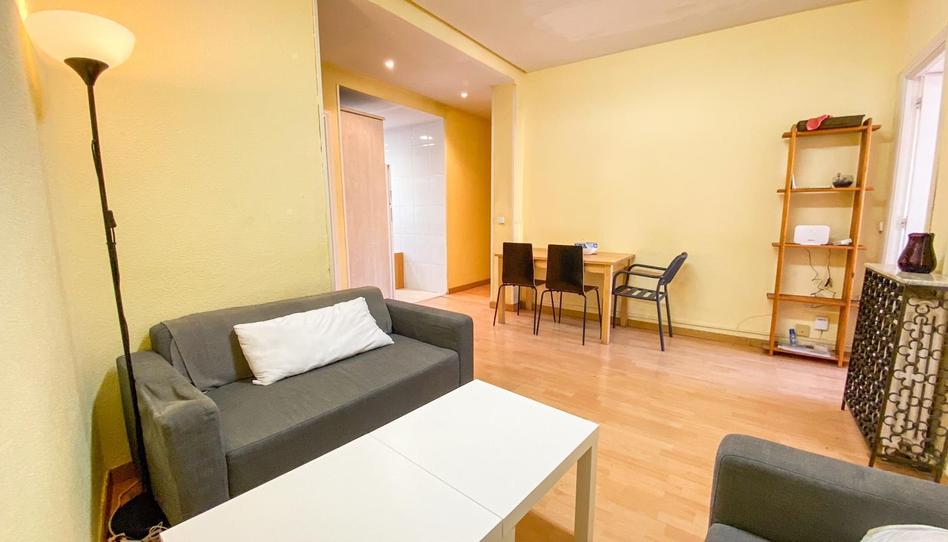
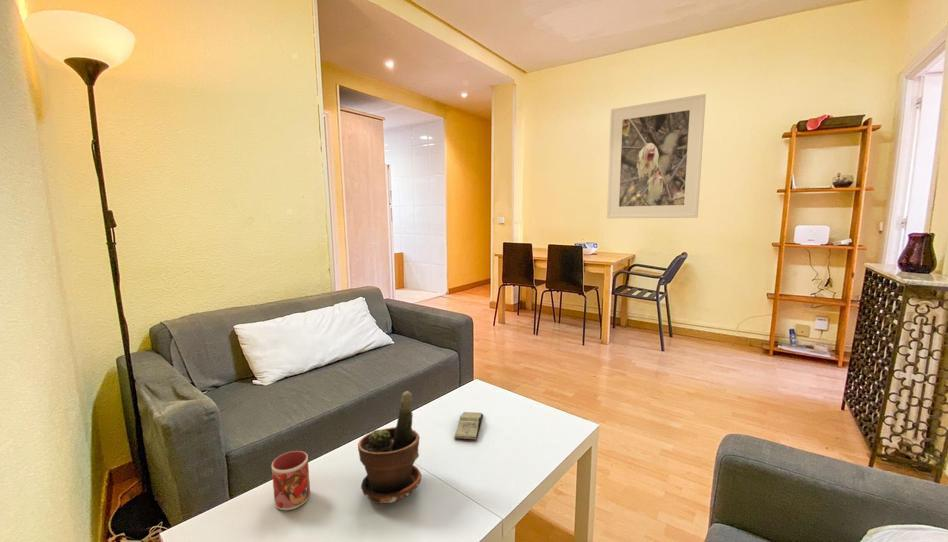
+ potted plant [357,390,423,505]
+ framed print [606,93,707,219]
+ mug [271,450,311,511]
+ book [454,411,484,441]
